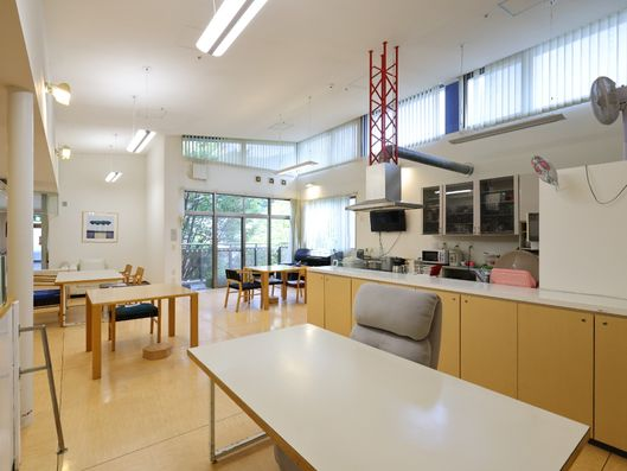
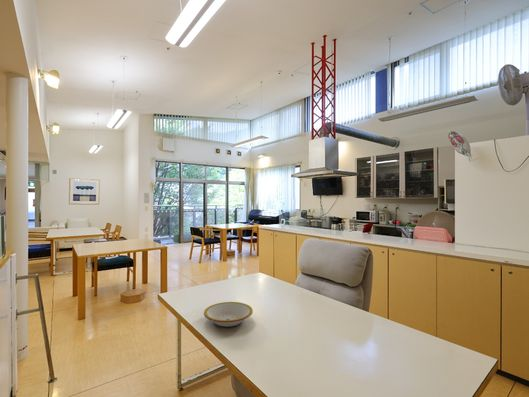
+ bowl [203,301,254,328]
